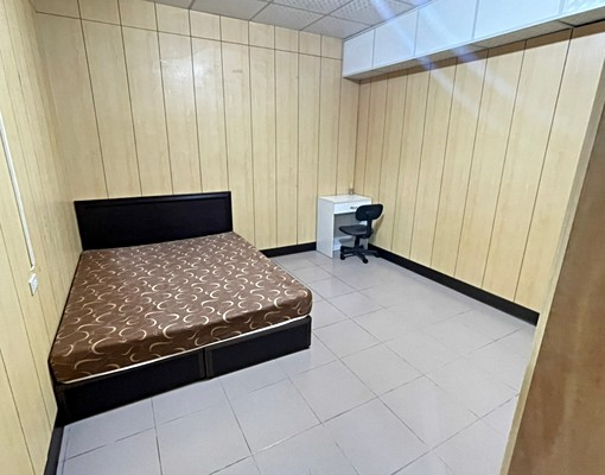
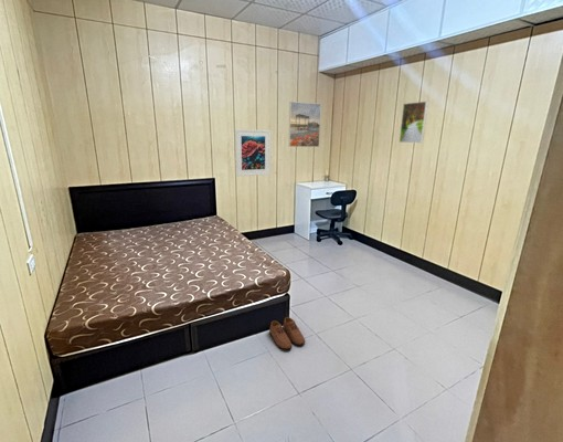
+ shoe [268,316,306,351]
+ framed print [288,101,322,148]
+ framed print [234,128,272,177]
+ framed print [399,101,429,144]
